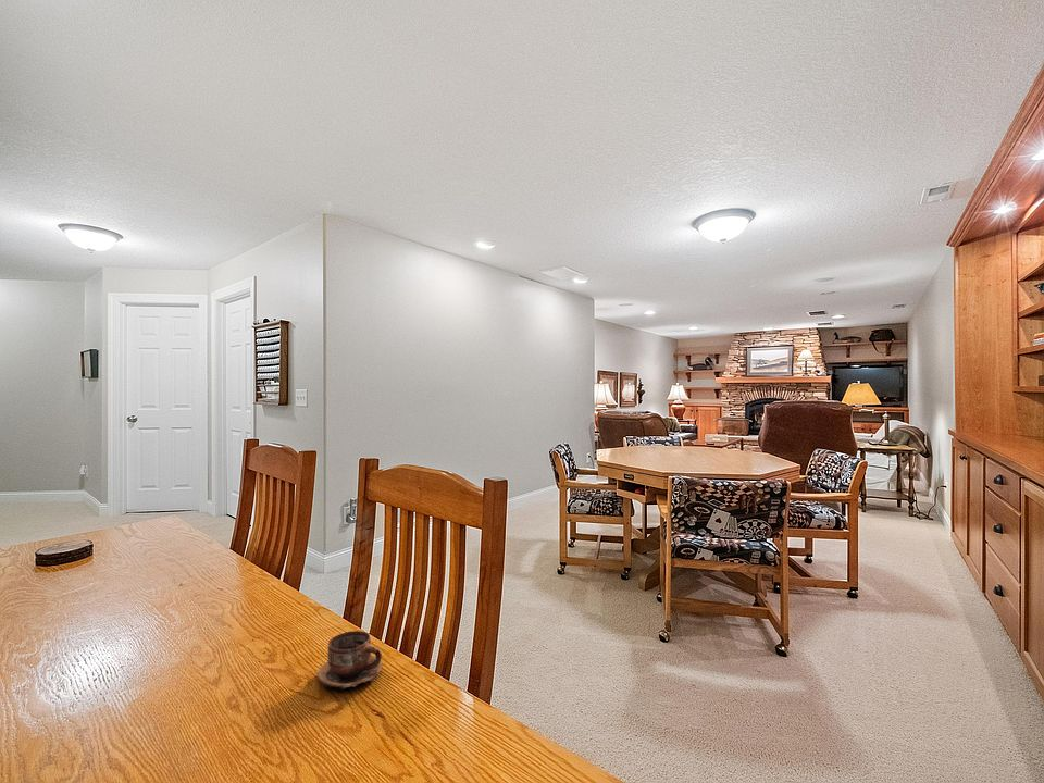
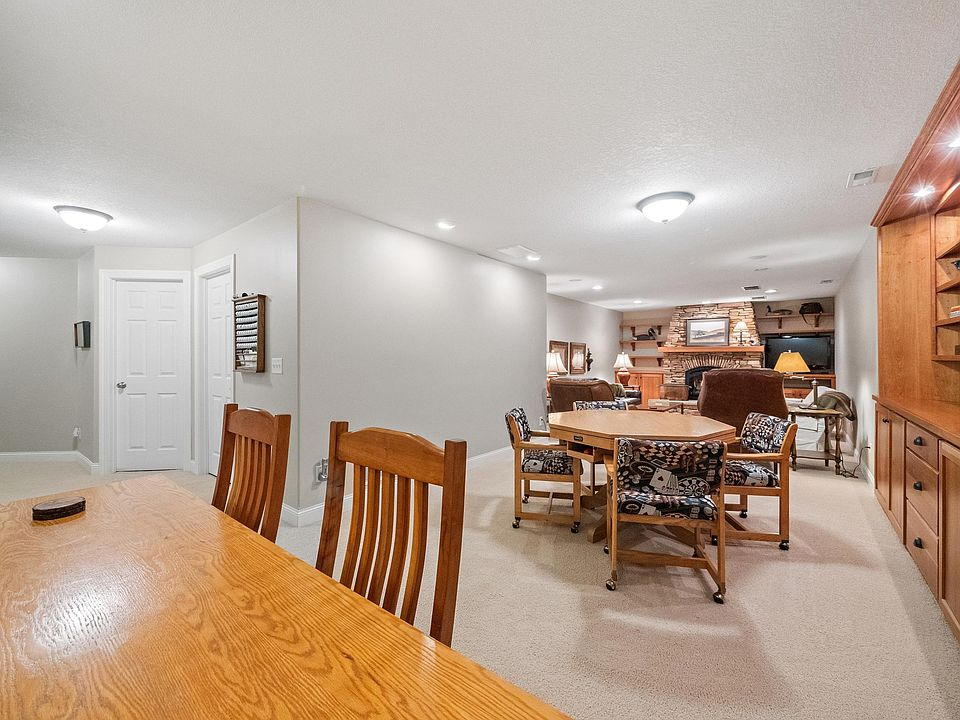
- cup [316,630,383,691]
